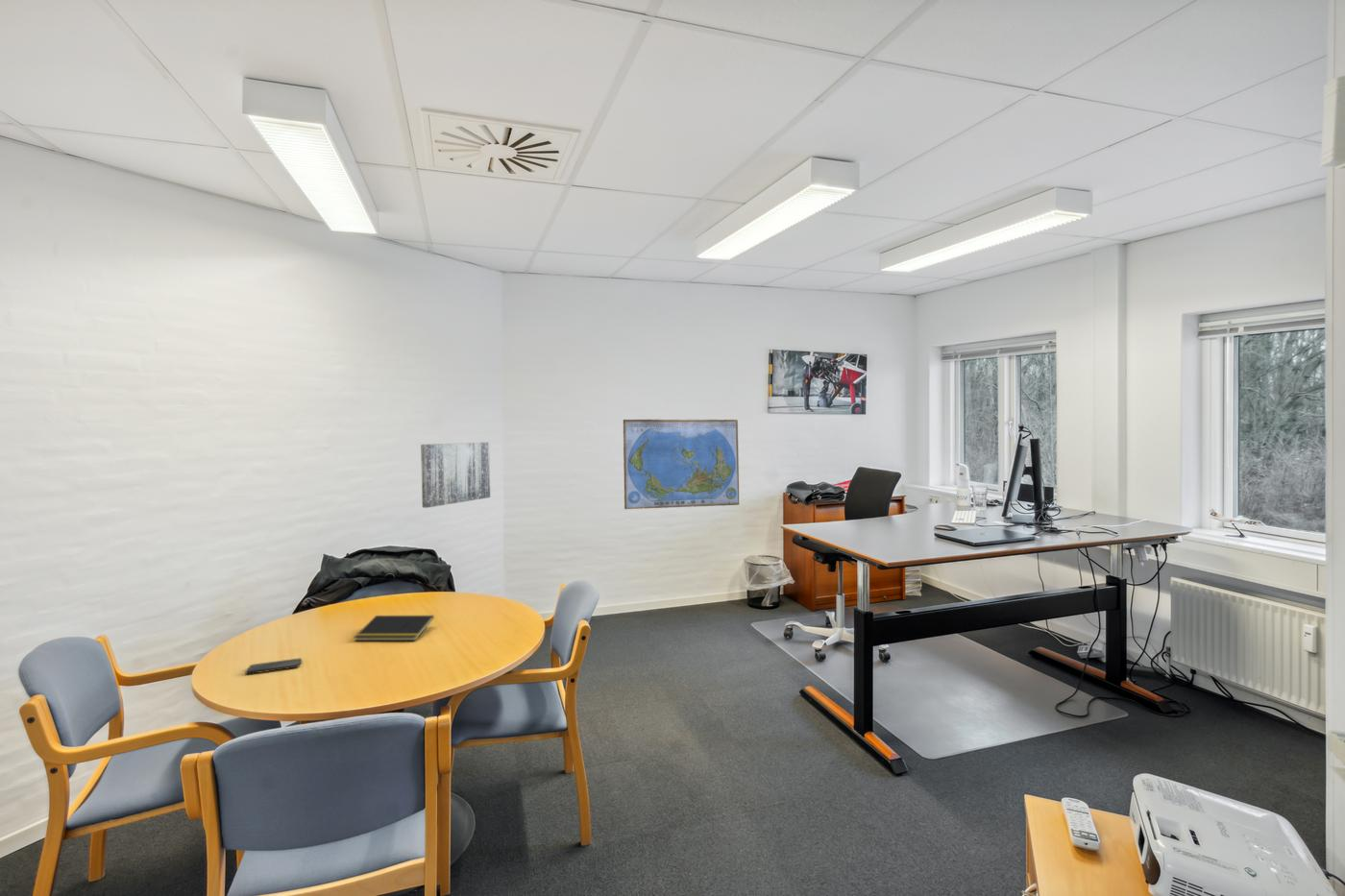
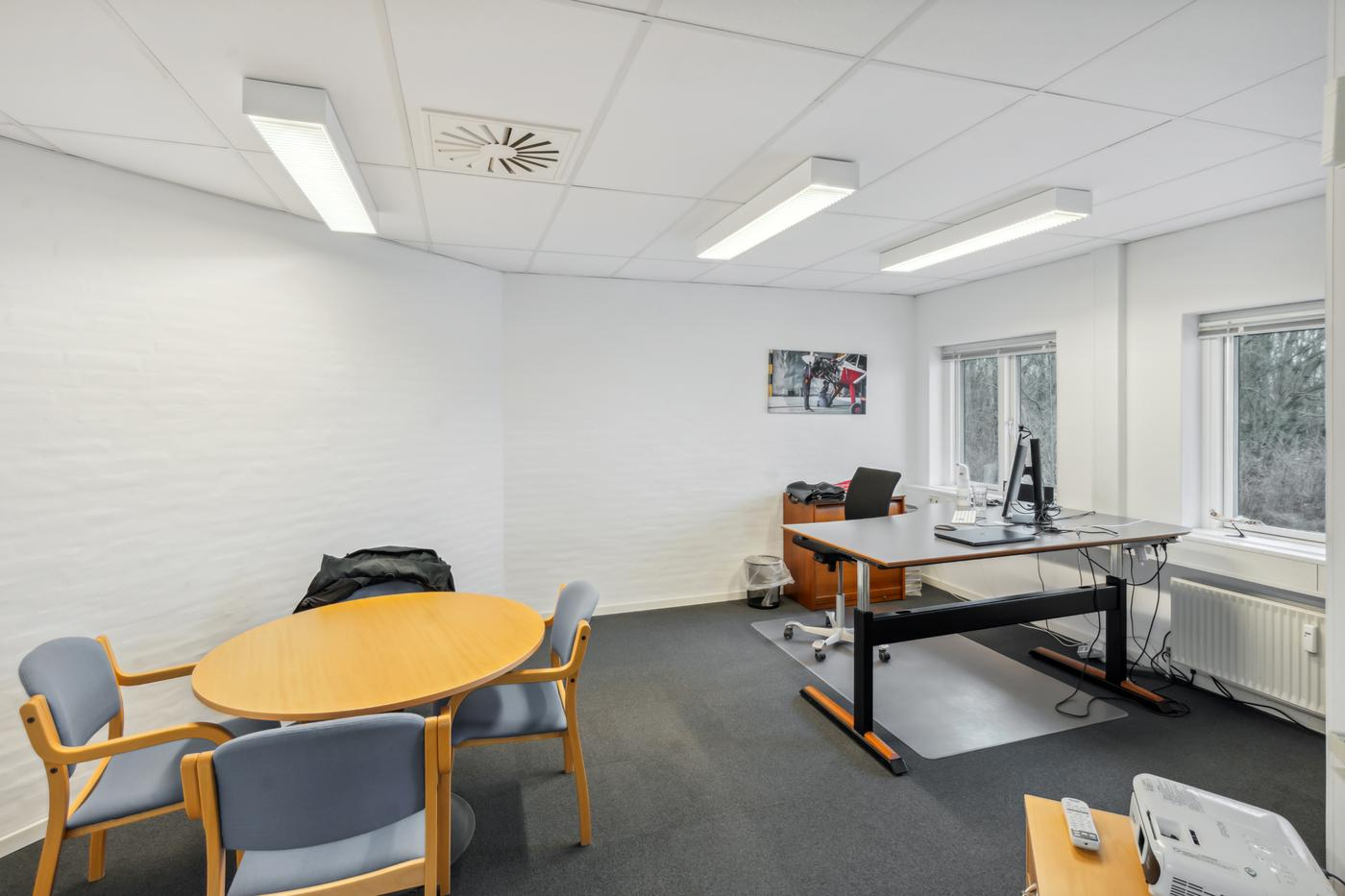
- world map [623,418,740,510]
- wall art [420,442,491,509]
- notepad [353,615,435,642]
- smartphone [245,657,303,675]
